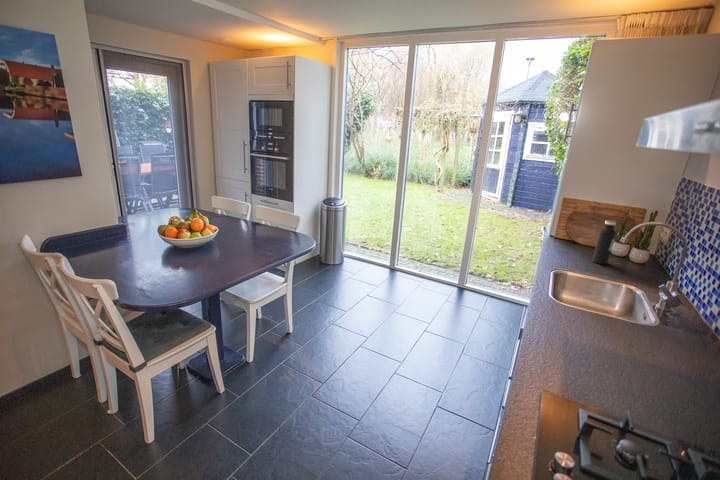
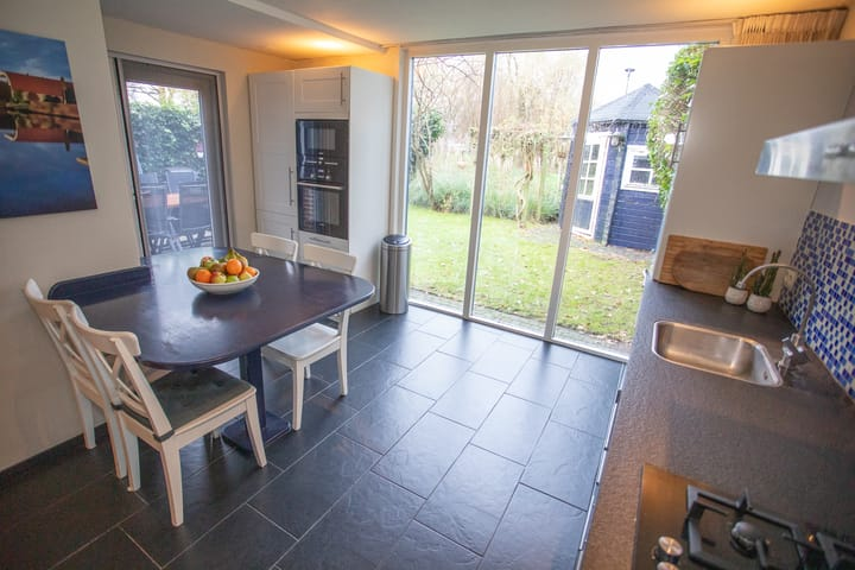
- water bottle [591,219,618,265]
